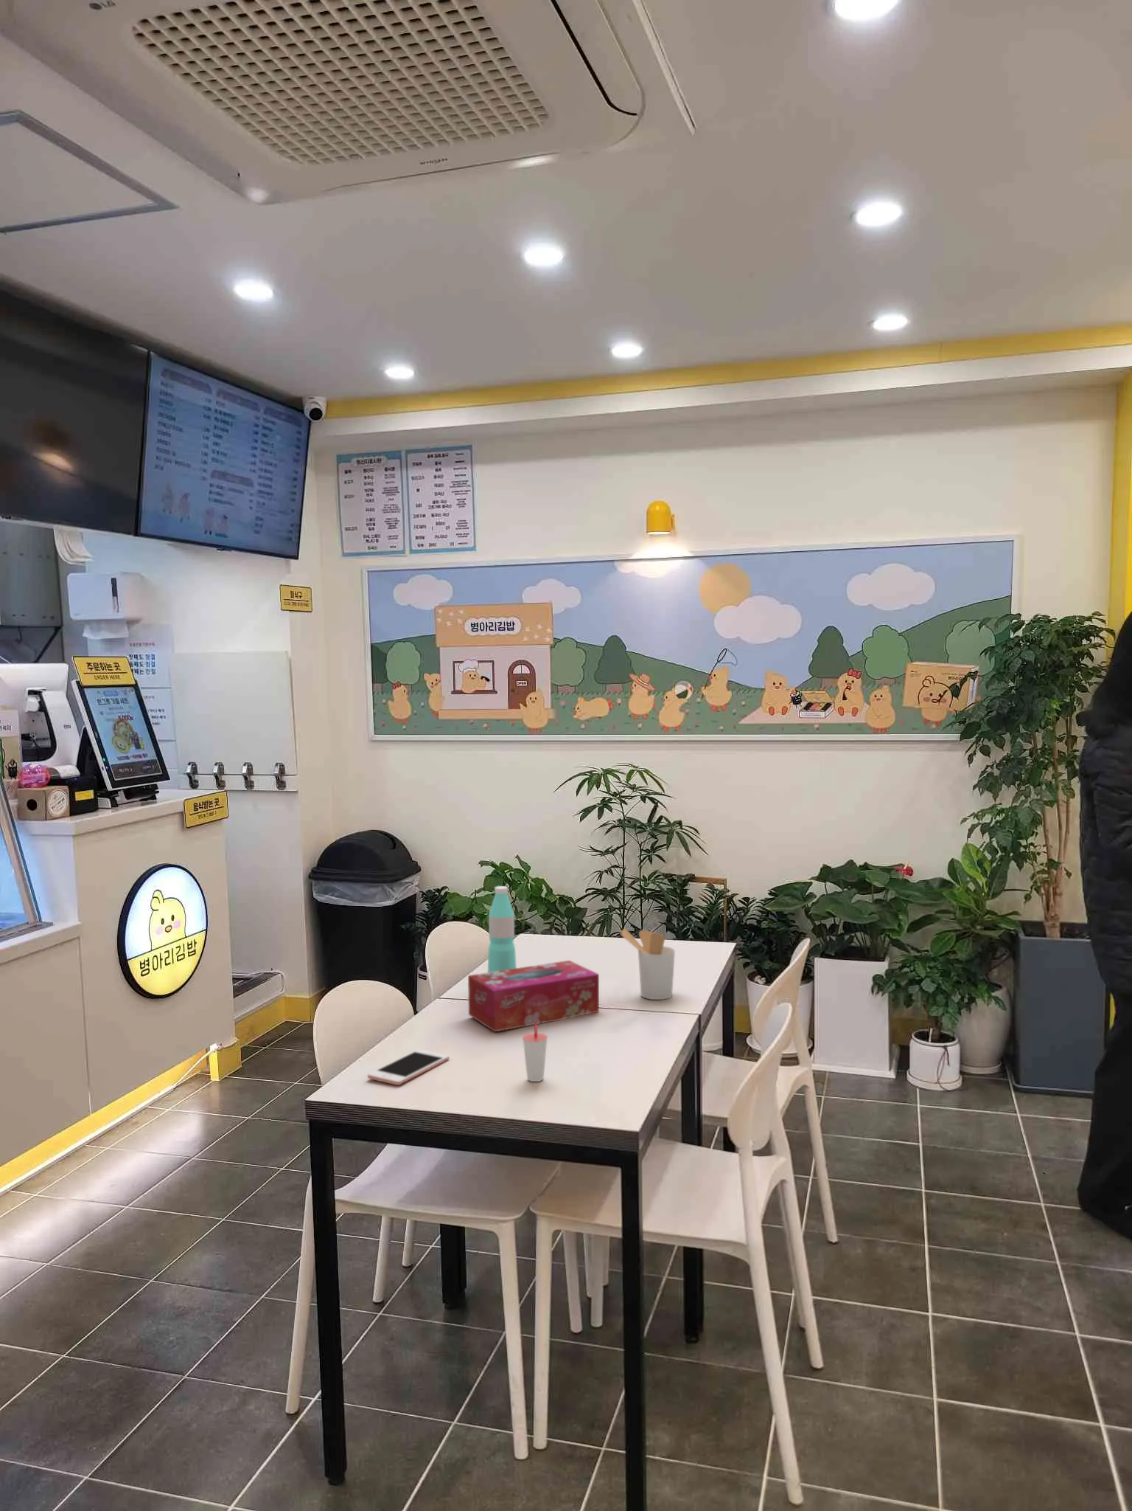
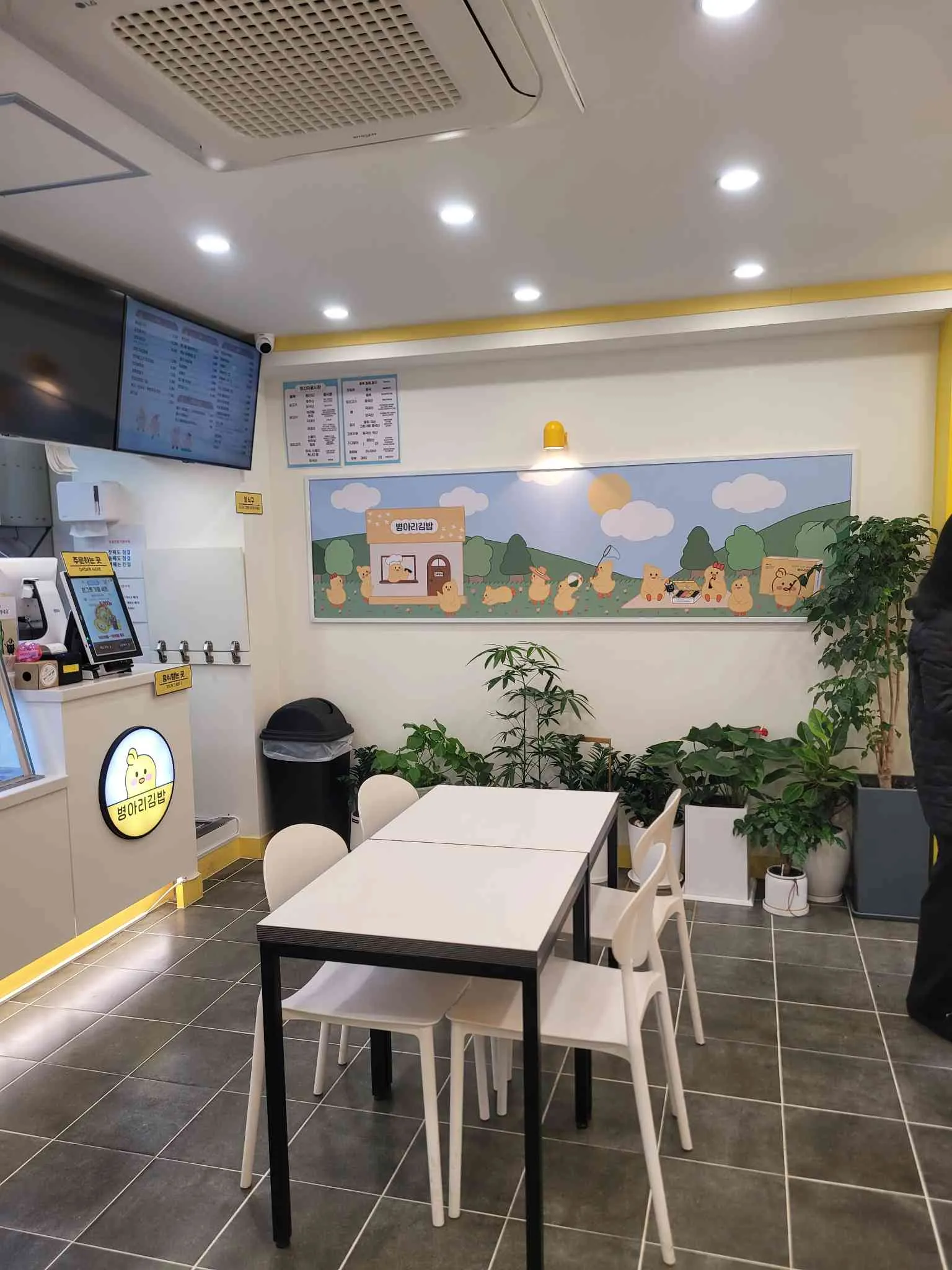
- cell phone [367,1049,449,1086]
- utensil holder [620,928,675,1001]
- cup [522,1022,548,1083]
- water bottle [488,885,517,972]
- tissue box [467,960,600,1033]
